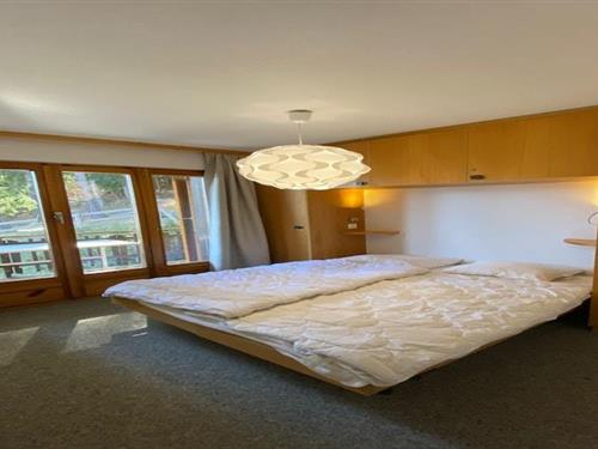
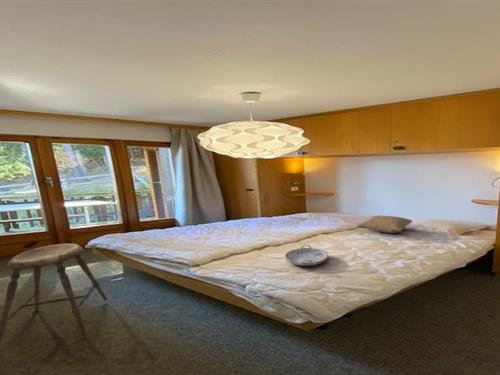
+ stool [0,243,109,344]
+ serving tray [284,244,329,267]
+ pillow [356,215,413,234]
